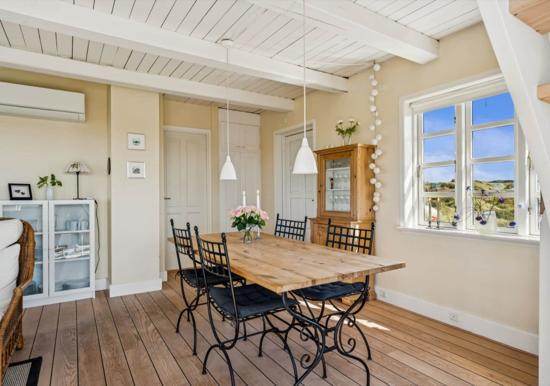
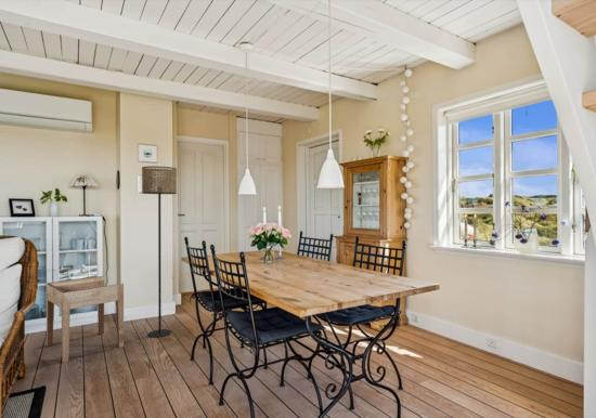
+ floor lamp [141,165,178,339]
+ side table [46,275,125,364]
